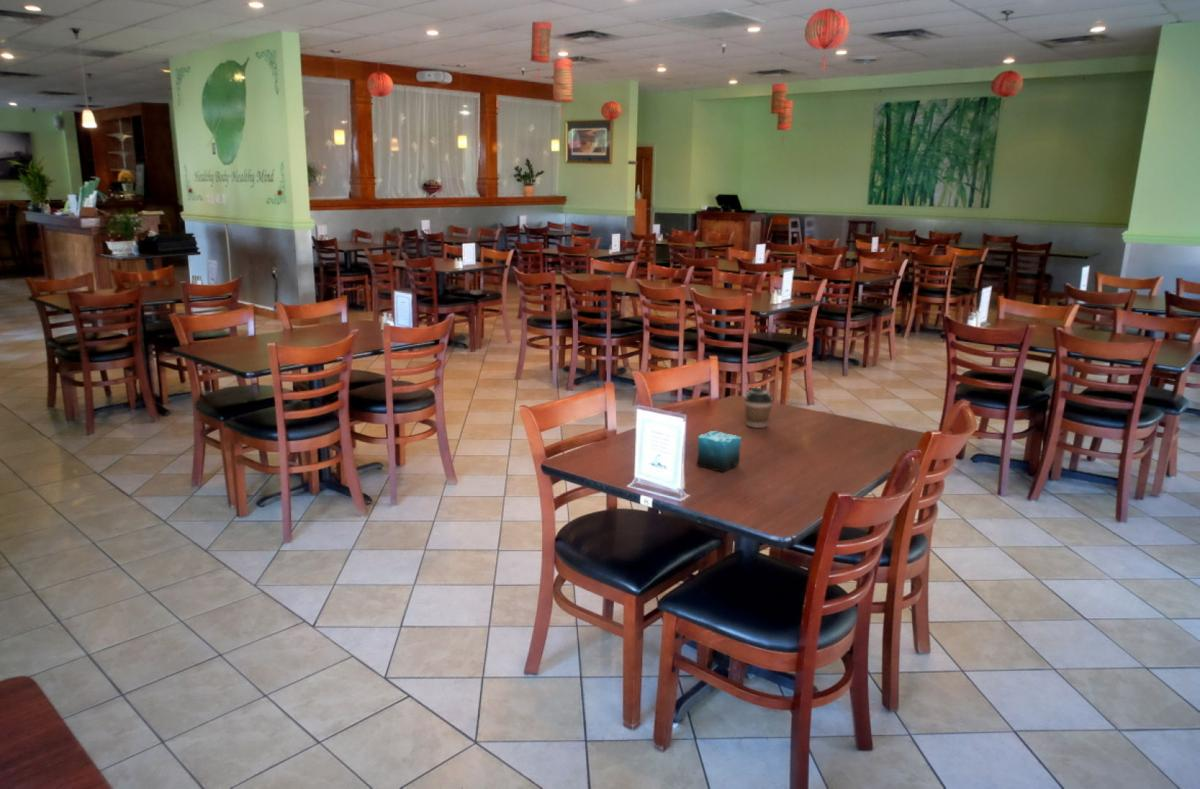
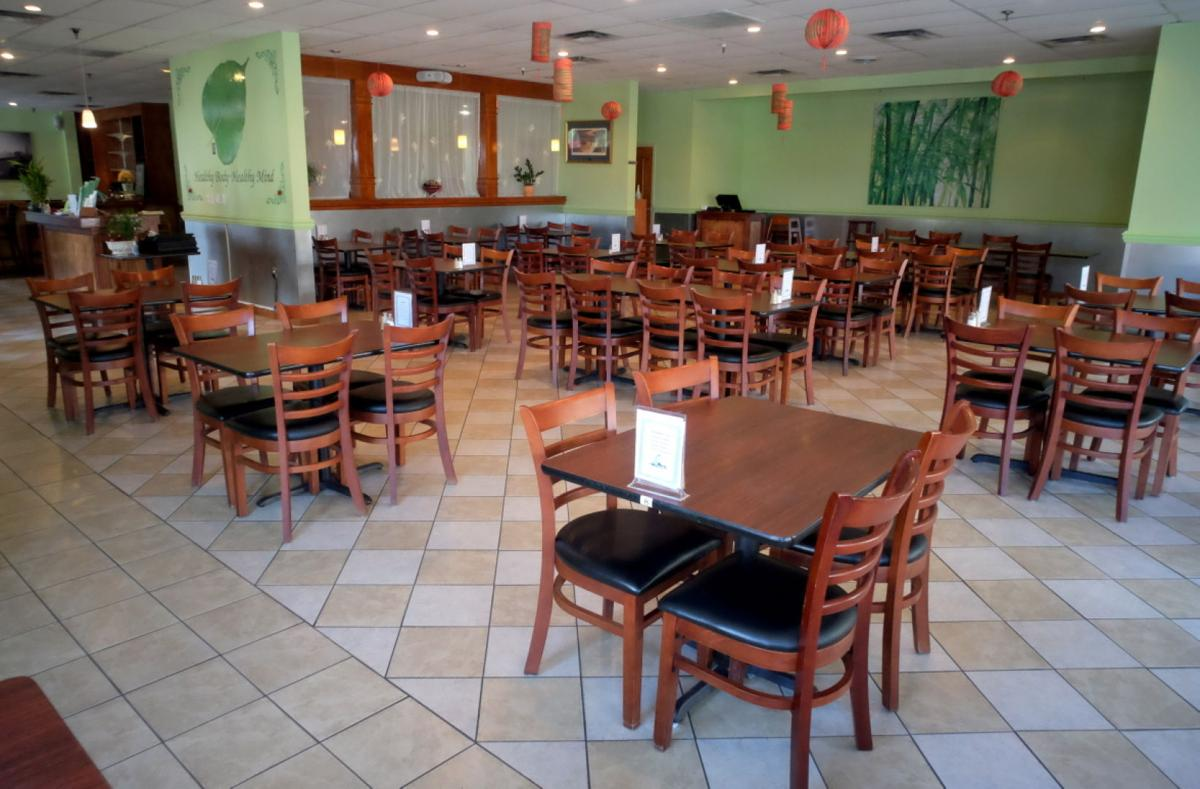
- coffee cup [743,386,774,429]
- candle [696,430,742,473]
